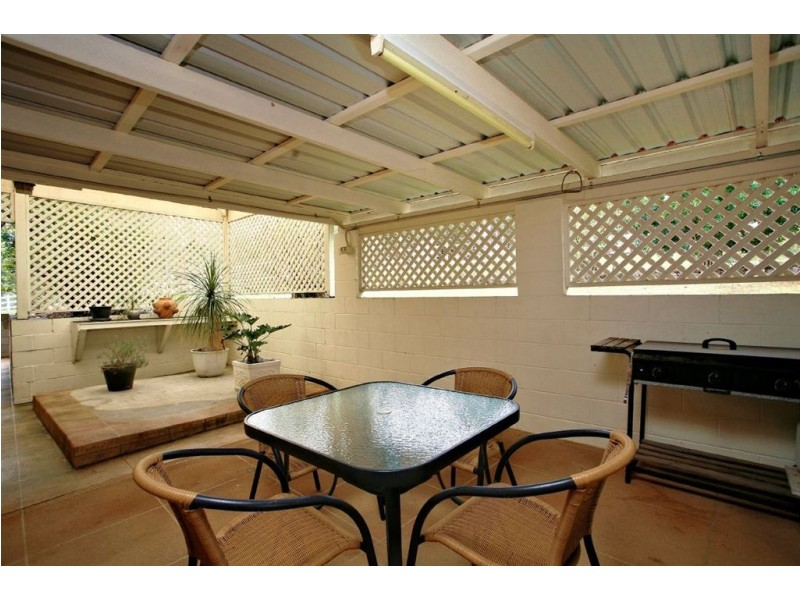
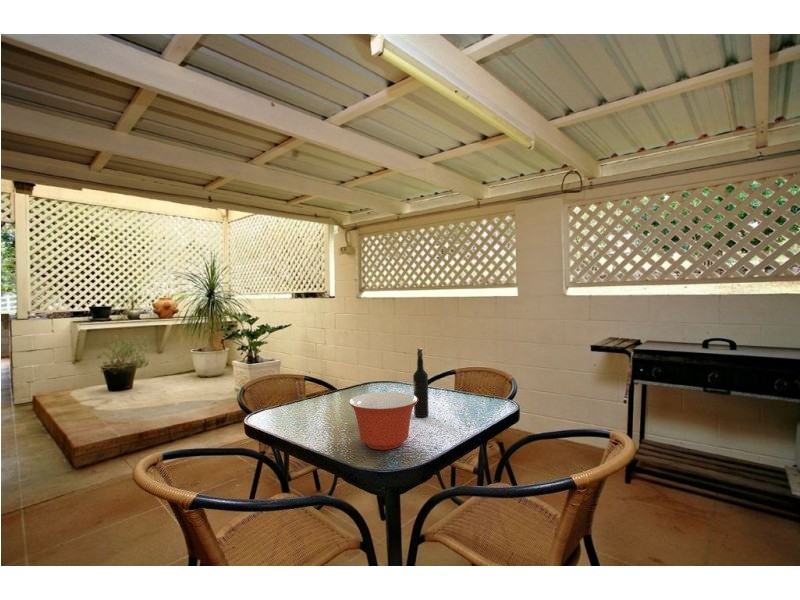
+ wine bottle [412,347,430,418]
+ mixing bowl [348,391,418,451]
